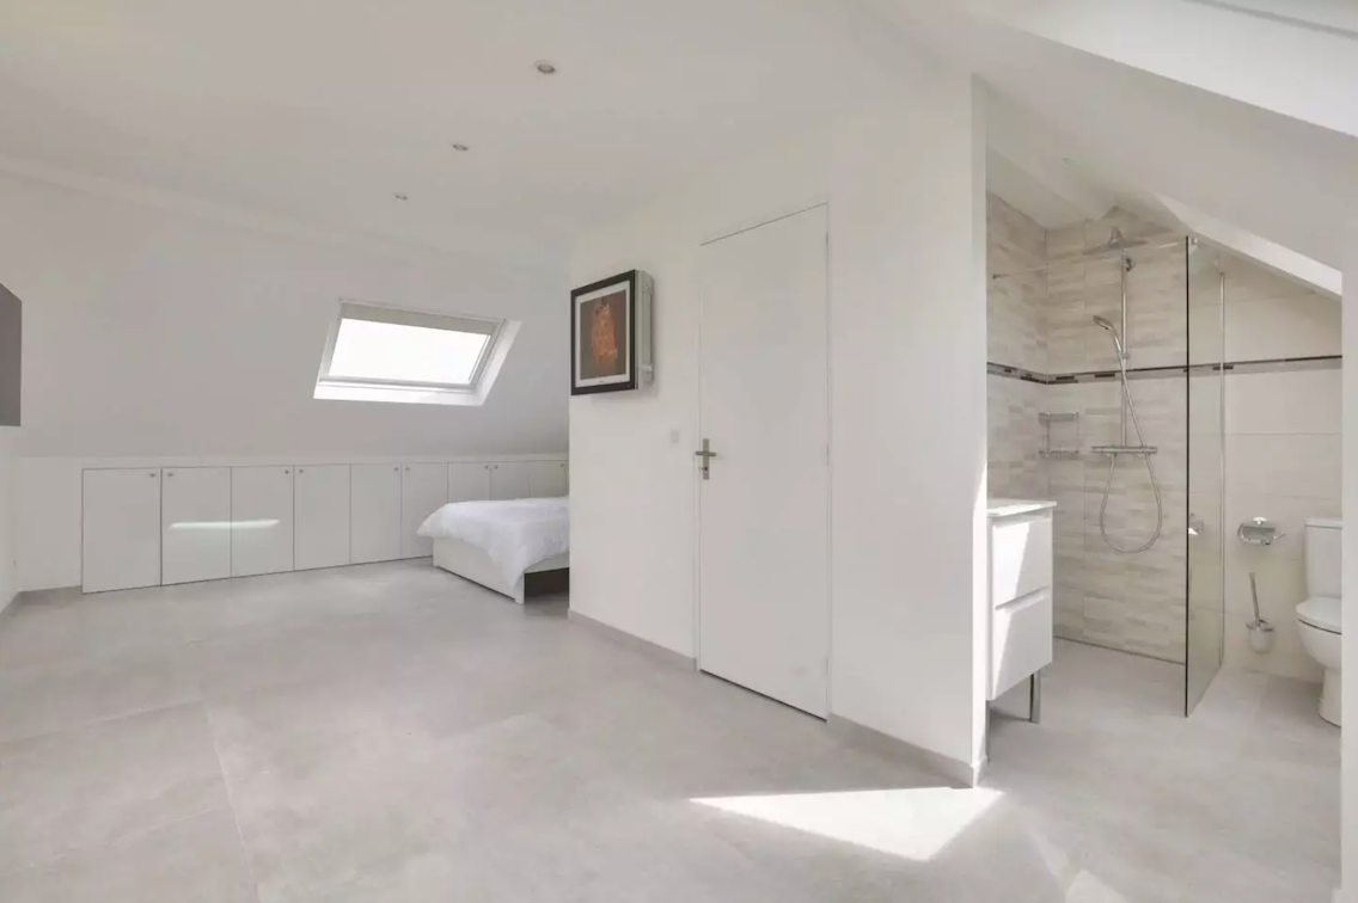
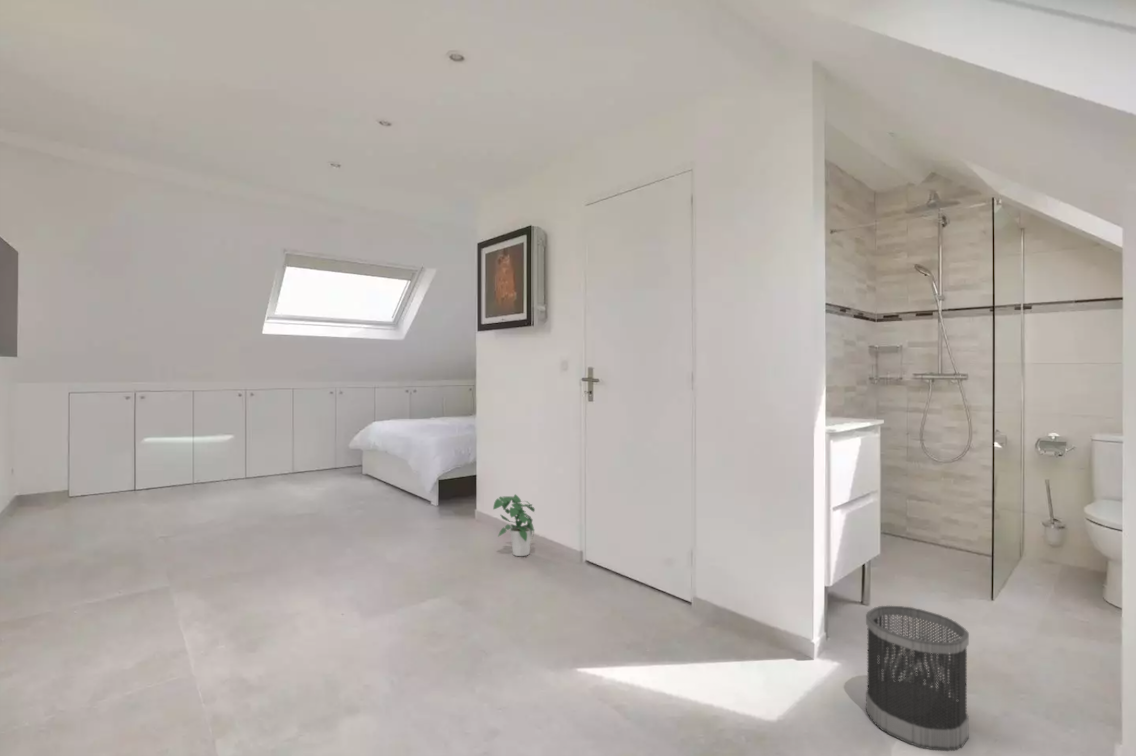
+ potted plant [492,493,536,557]
+ wastebasket [865,605,970,752]
